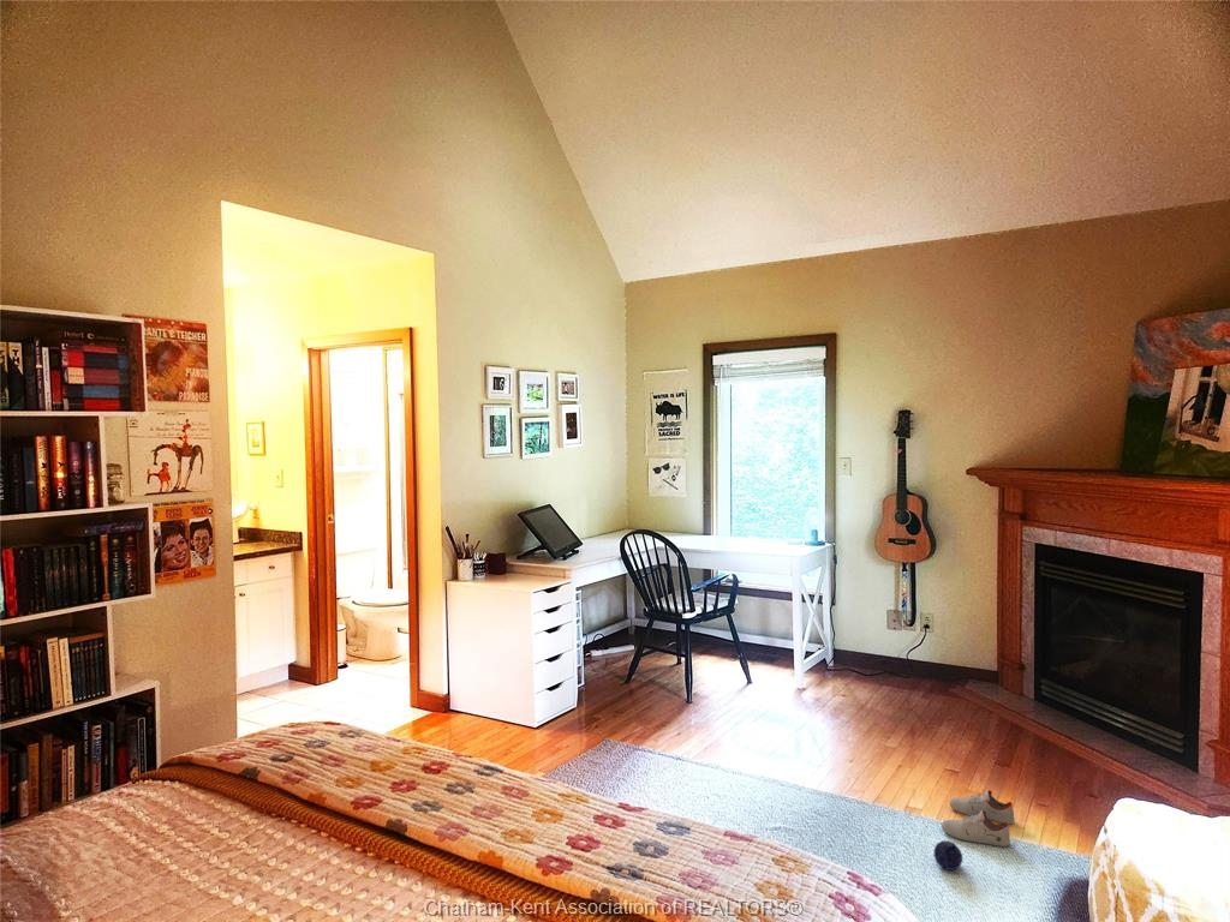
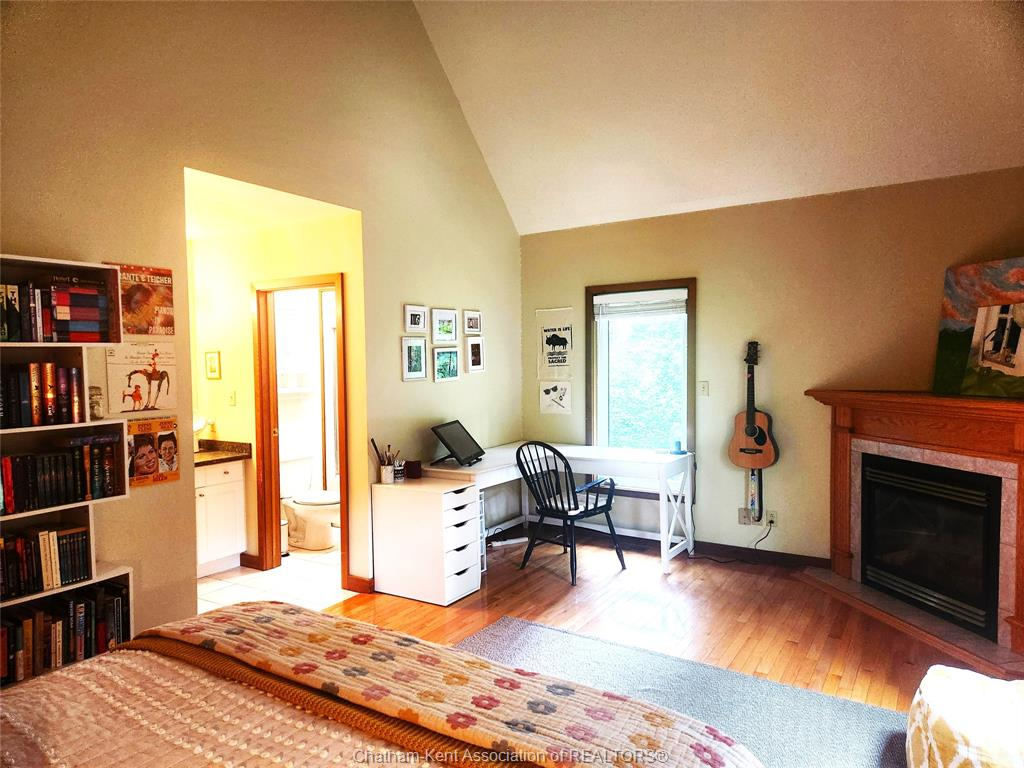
- ball [933,839,963,872]
- shoe [941,789,1016,848]
